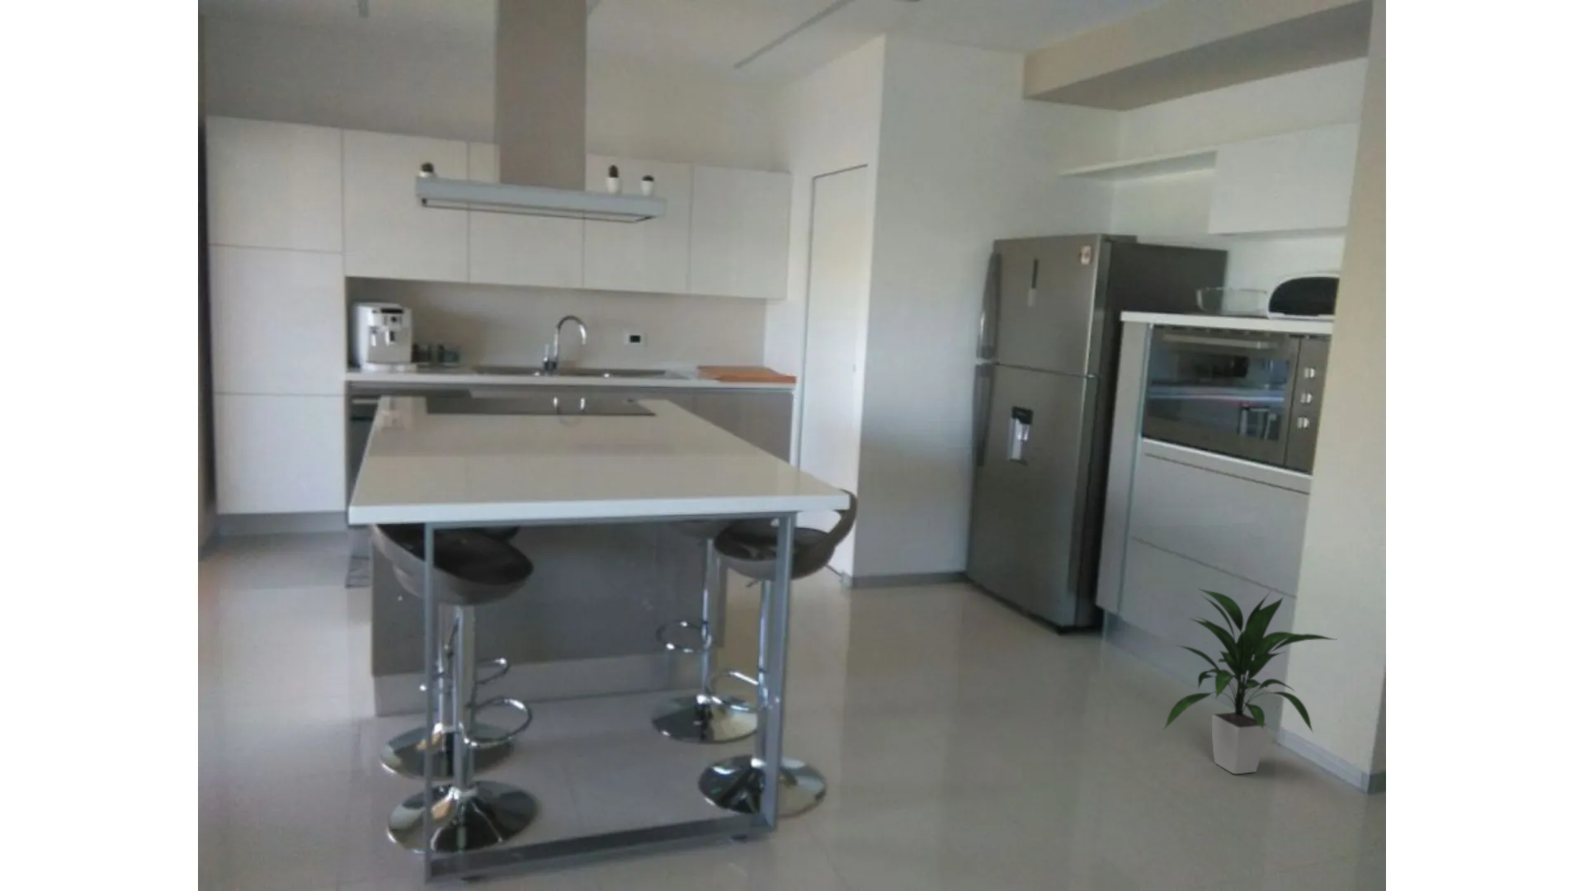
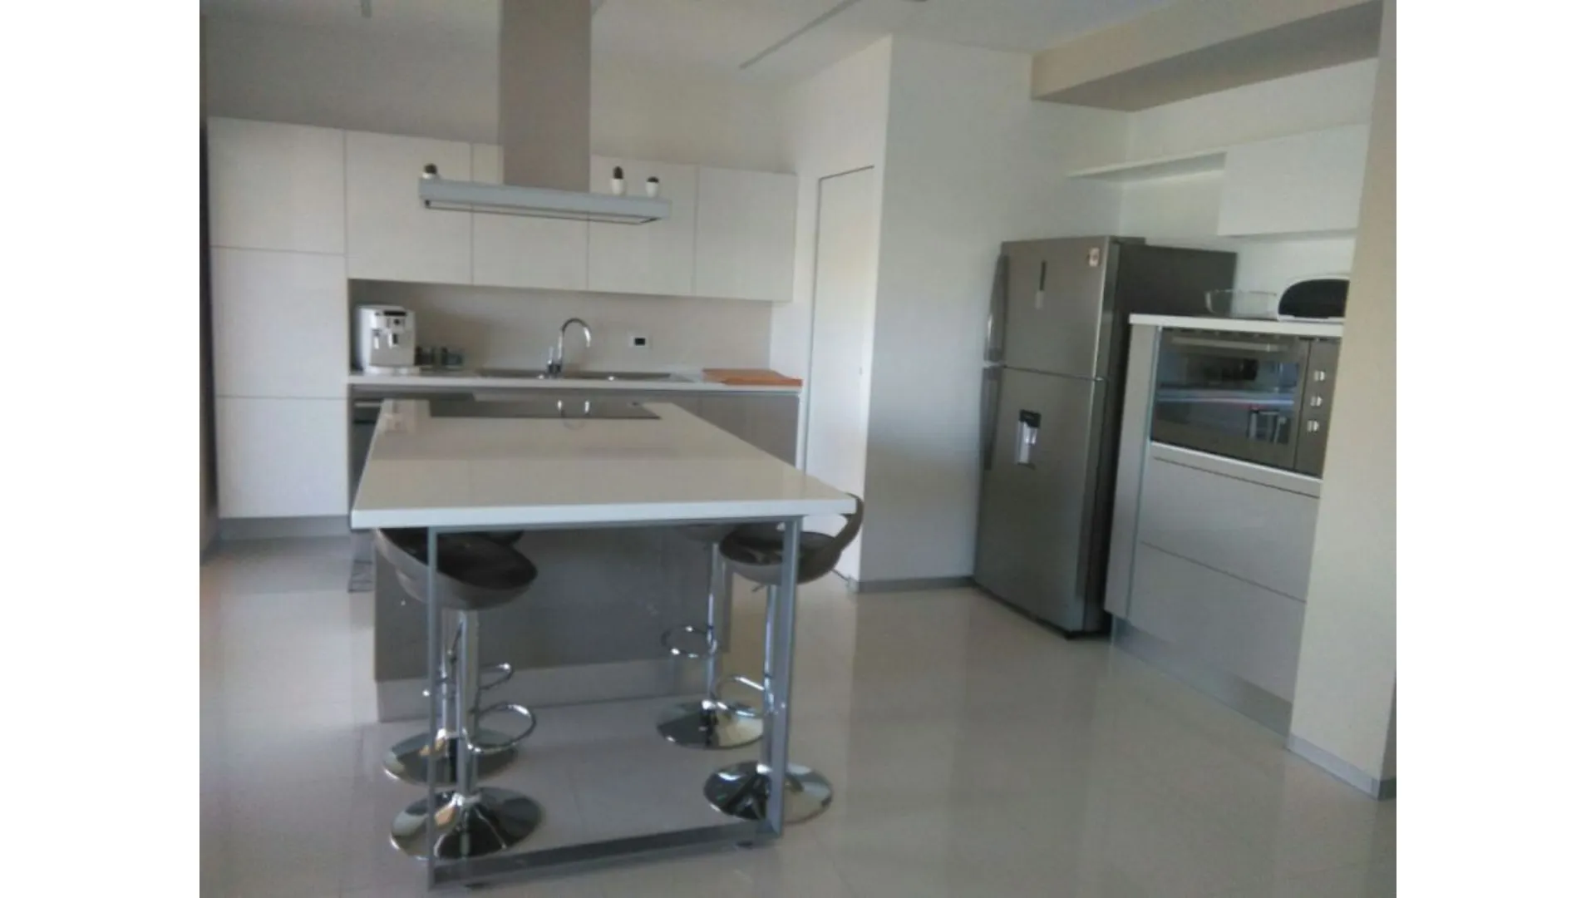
- indoor plant [1162,587,1337,775]
